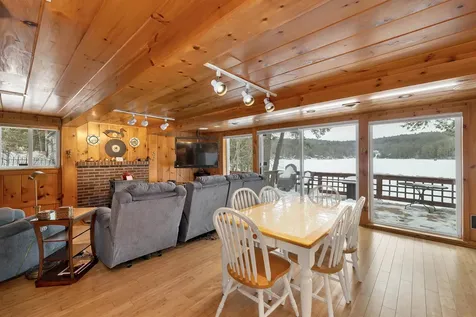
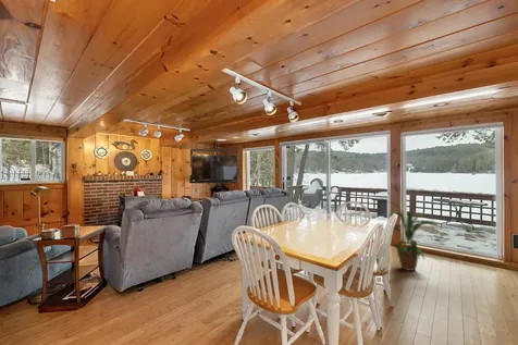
+ house plant [386,201,444,272]
